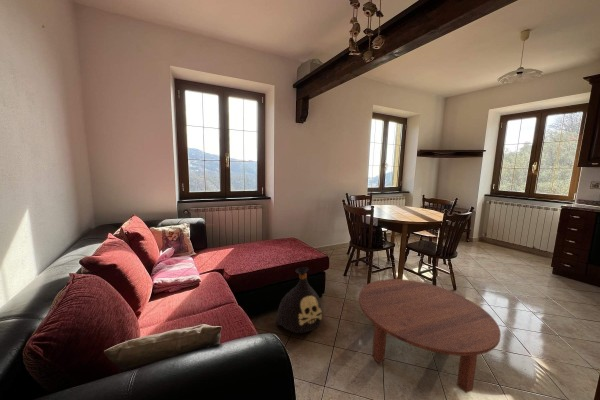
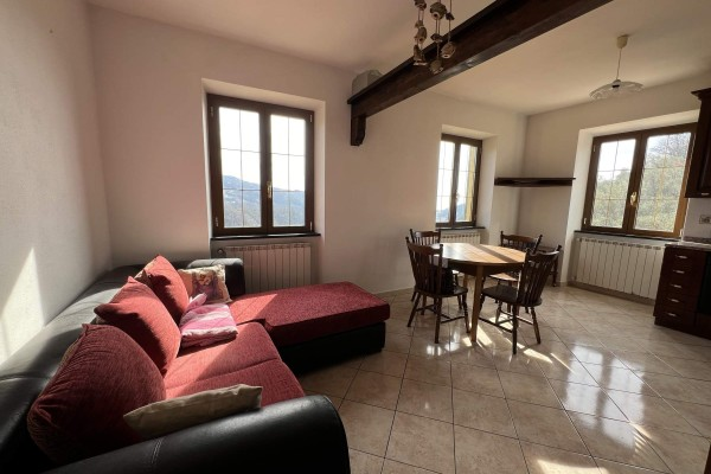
- coffee table [358,278,502,394]
- bag [274,266,324,334]
